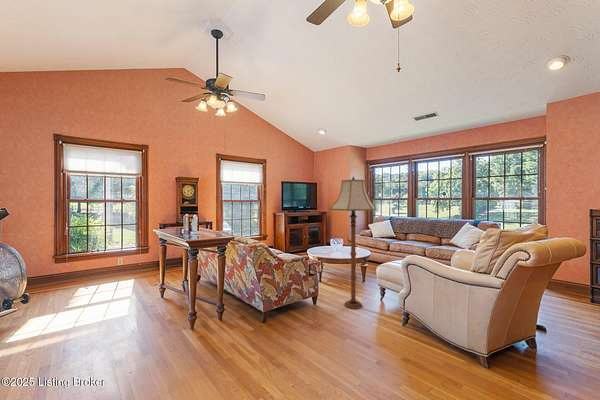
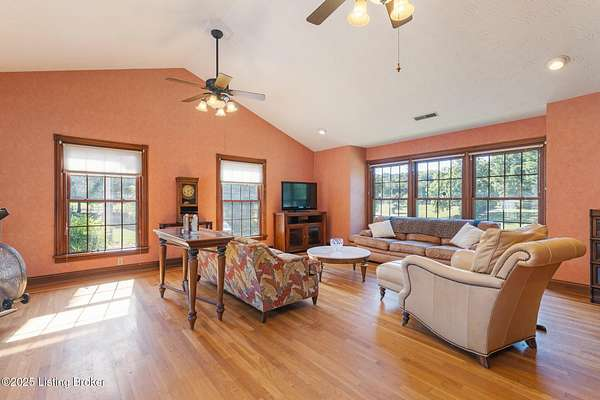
- floor lamp [329,176,378,310]
